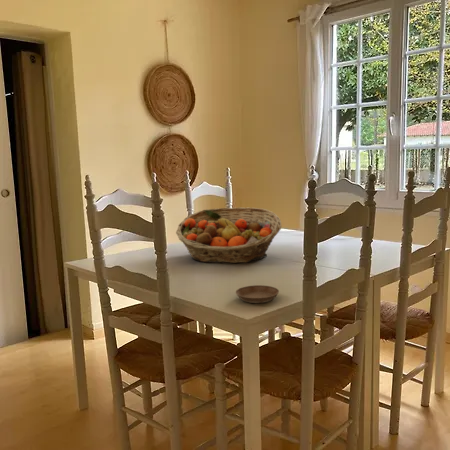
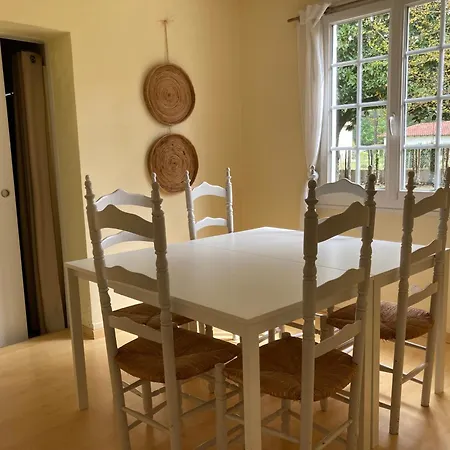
- saucer [235,284,280,304]
- fruit basket [175,207,282,264]
